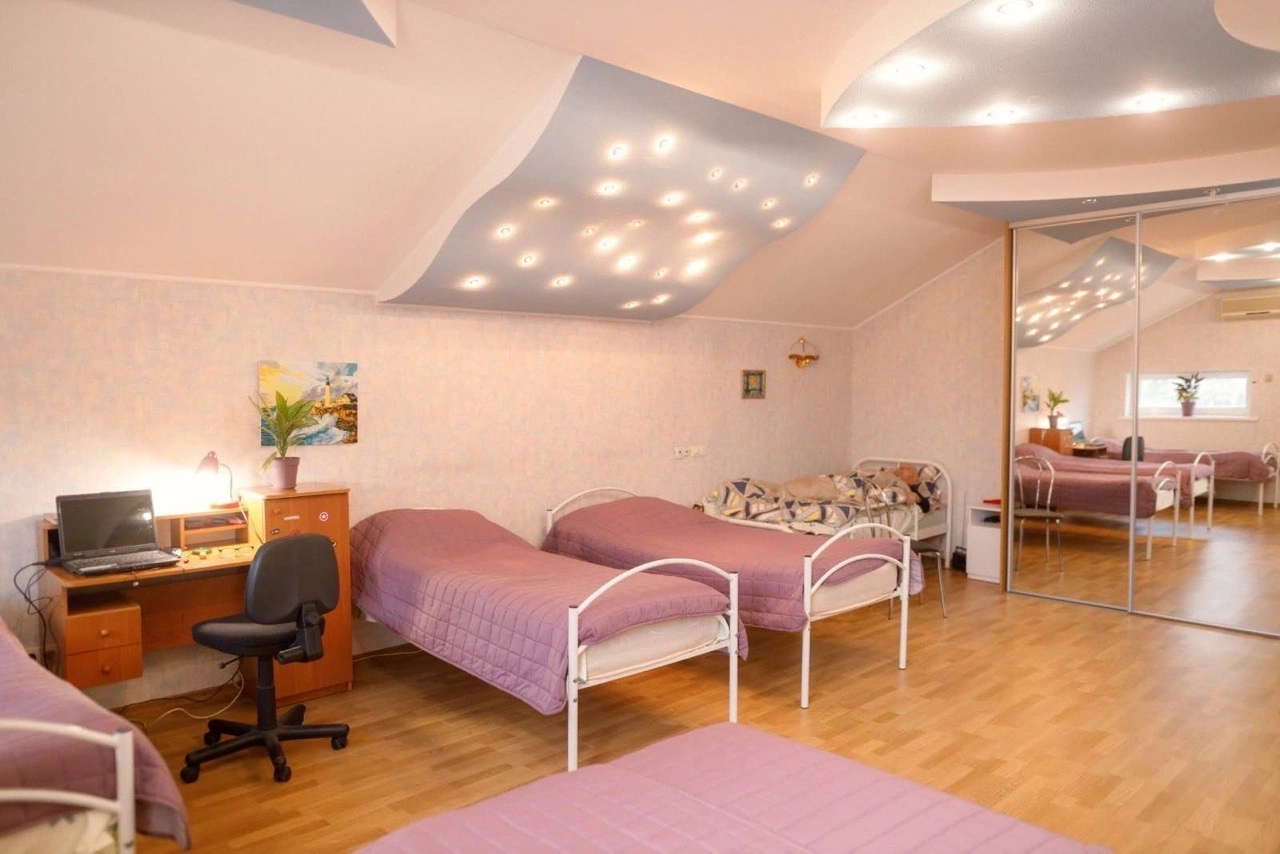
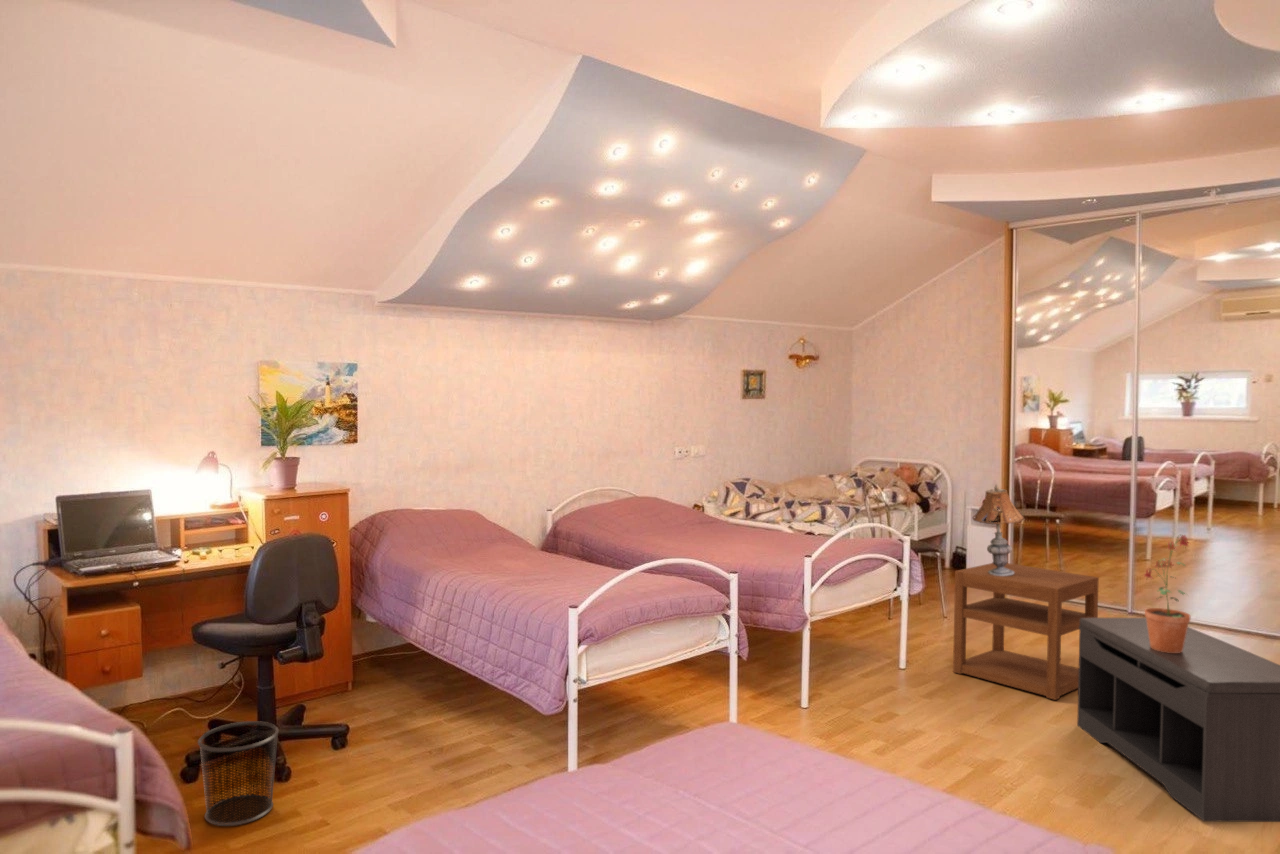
+ table lamp [971,483,1033,576]
+ waste bin [197,720,280,827]
+ nightstand [952,562,1100,701]
+ bench [1076,617,1280,823]
+ potted plant [1142,534,1193,653]
